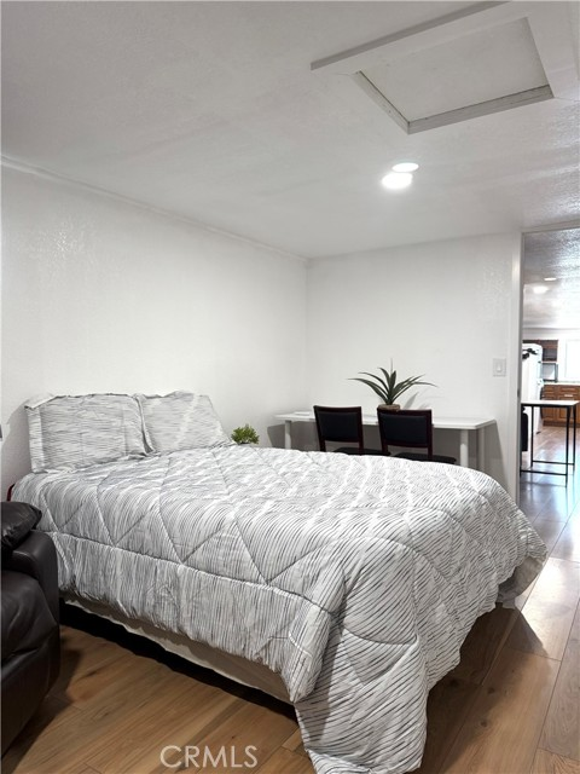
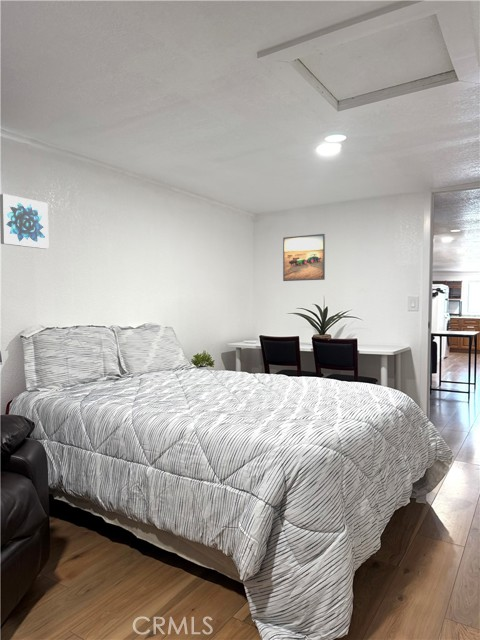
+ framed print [282,233,326,282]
+ wall art [0,193,49,250]
